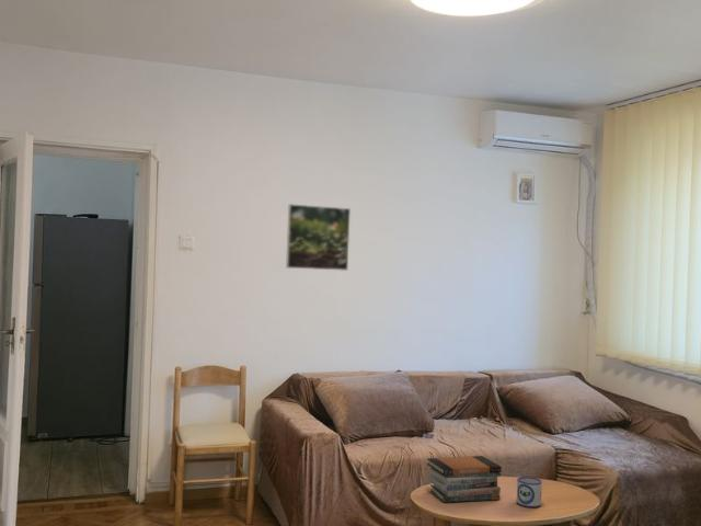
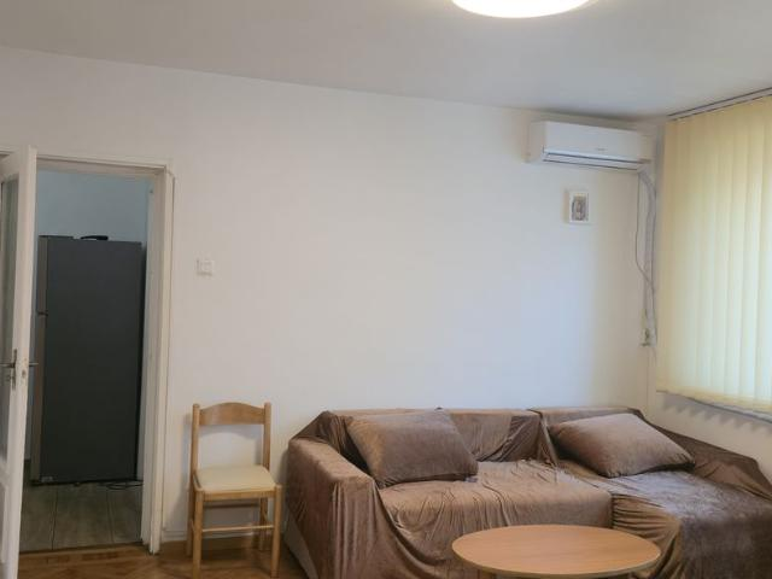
- book stack [426,455,503,503]
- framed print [285,203,352,272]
- mug [516,476,543,508]
